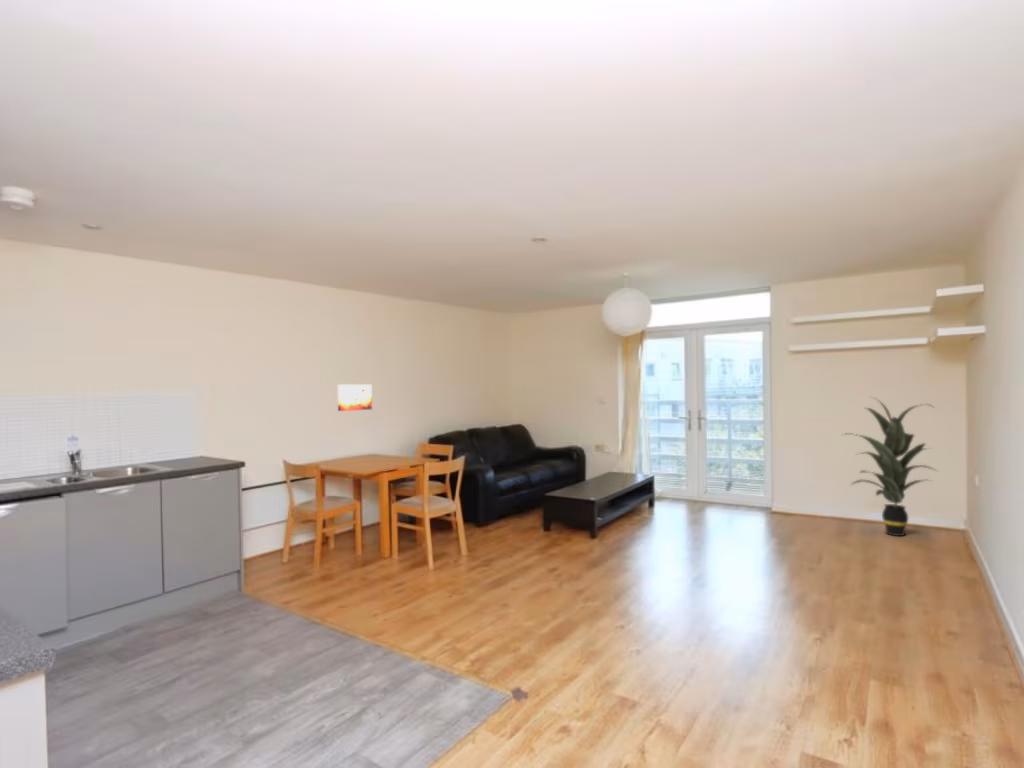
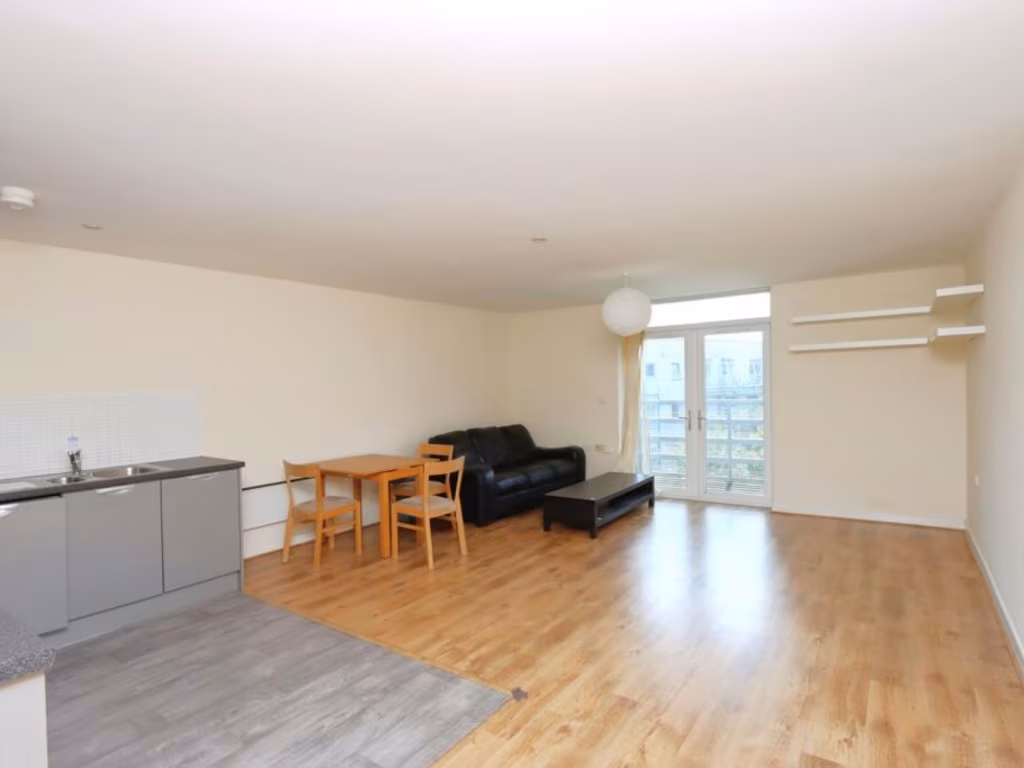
- indoor plant [842,396,940,537]
- wall art [337,383,373,412]
